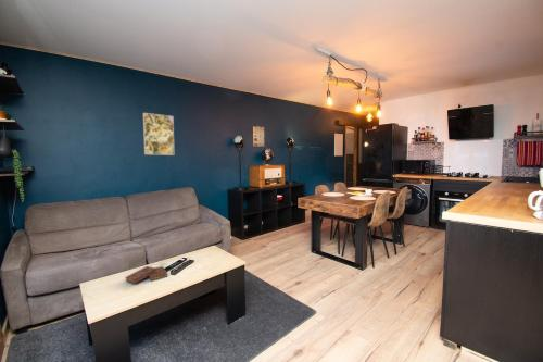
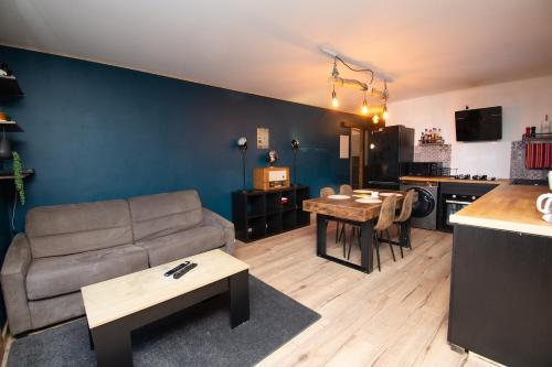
- book [124,265,168,285]
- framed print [142,112,175,157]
